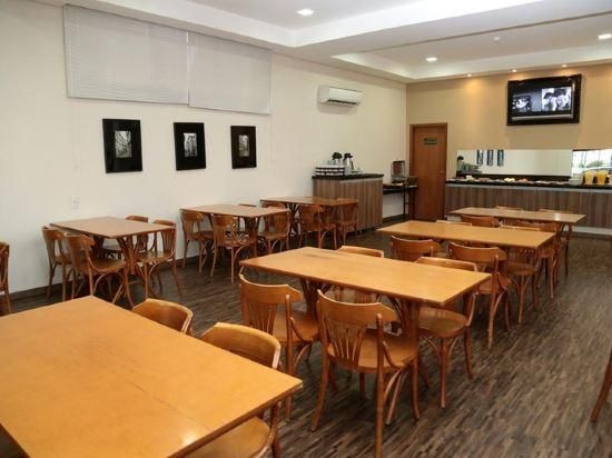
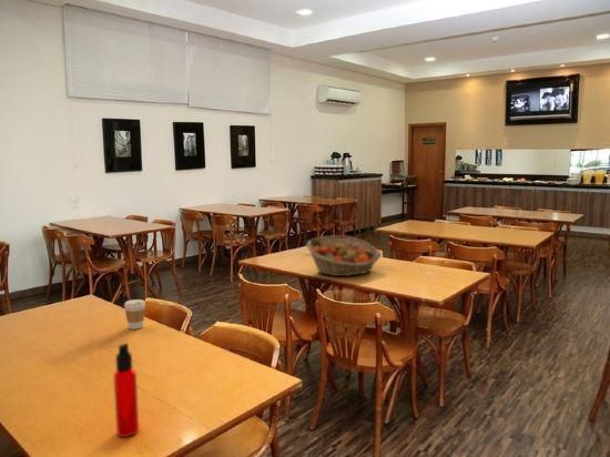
+ water bottle [113,342,140,438]
+ fruit basket [305,234,382,277]
+ coffee cup [123,298,146,331]
